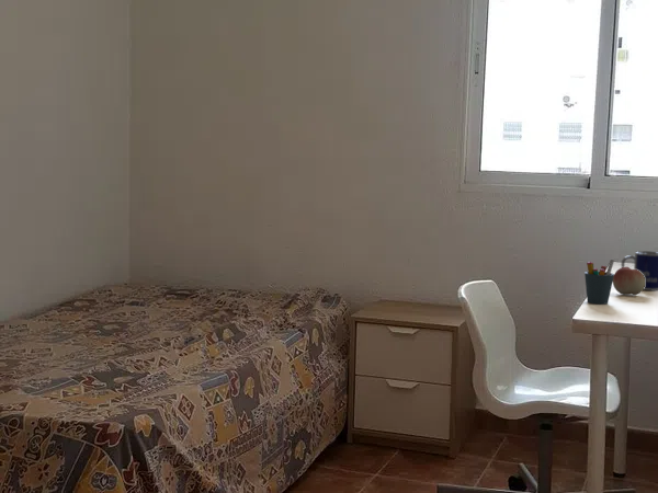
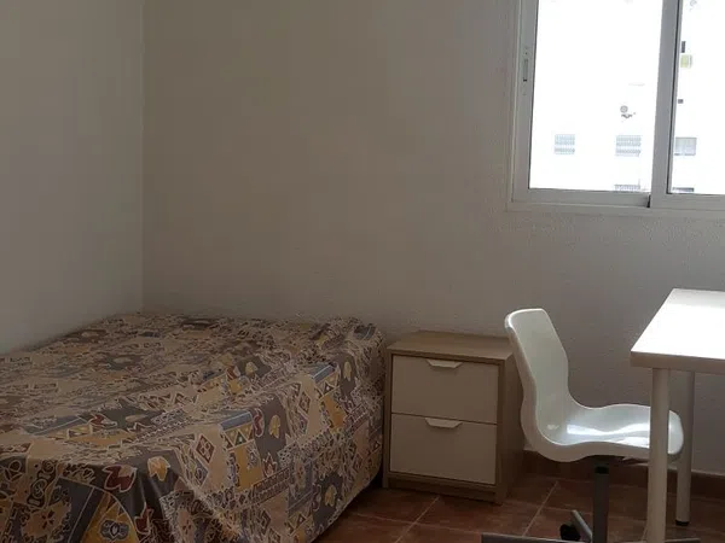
- pen holder [583,259,615,306]
- fruit [612,265,645,296]
- mug [621,250,658,291]
